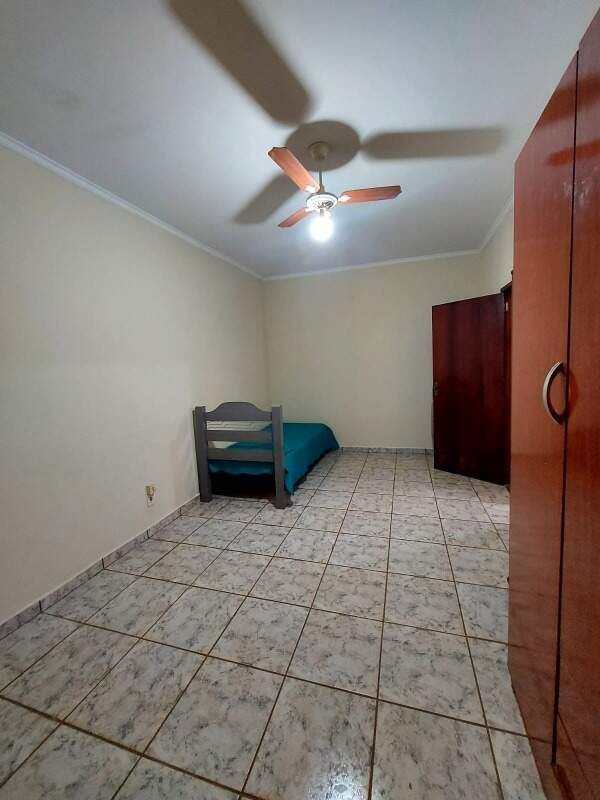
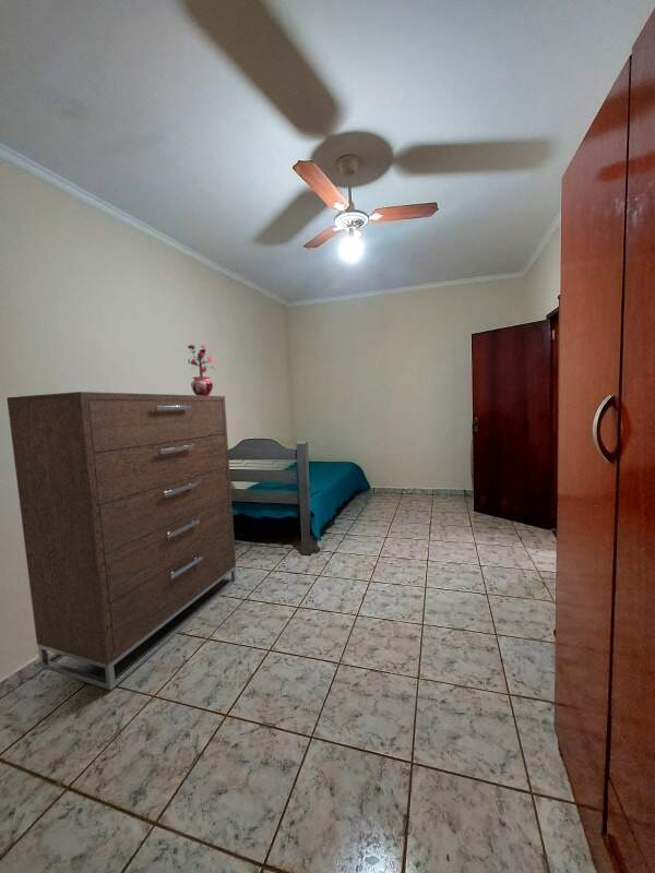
+ potted plant [187,343,216,396]
+ dresser [5,391,238,691]
